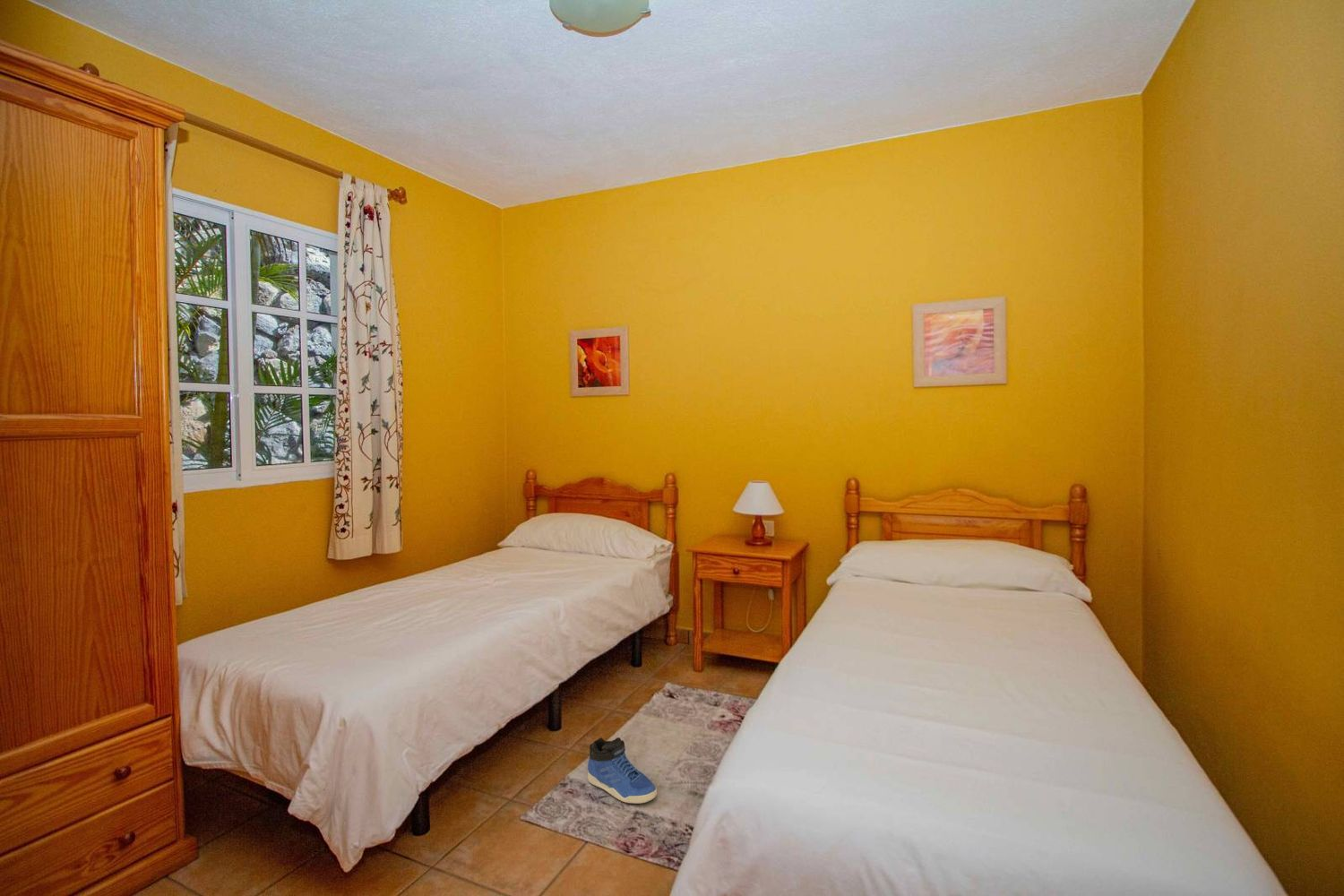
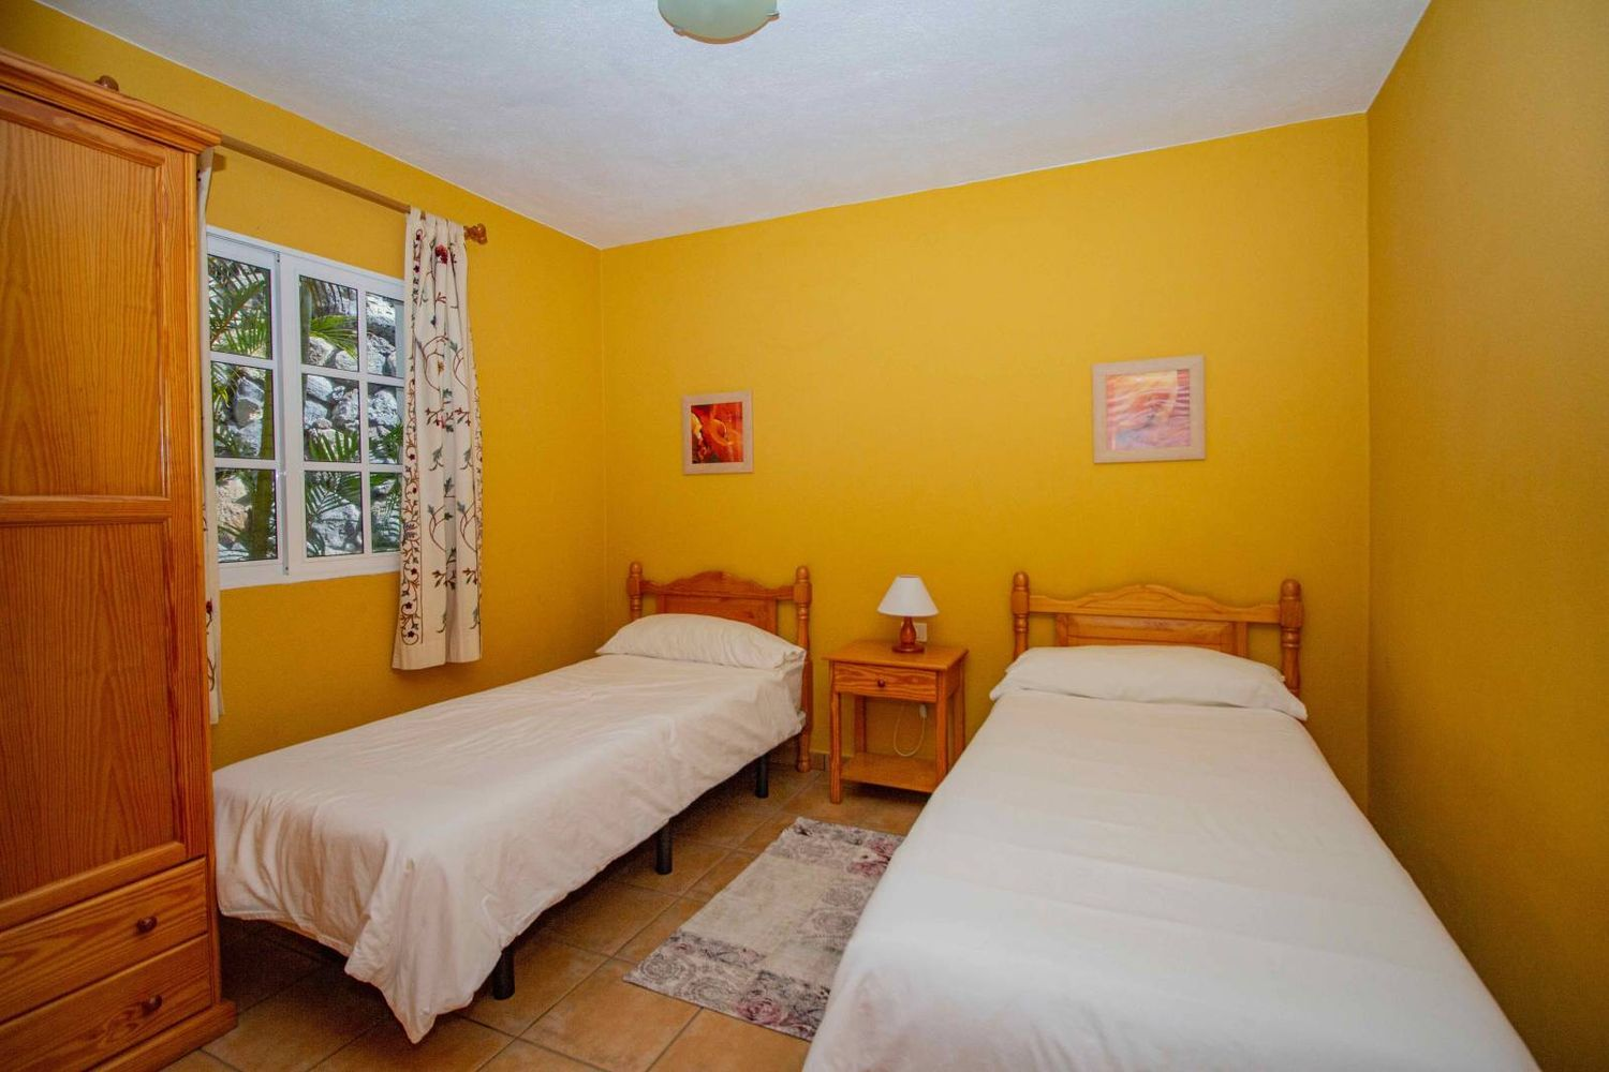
- sneaker [587,737,658,805]
